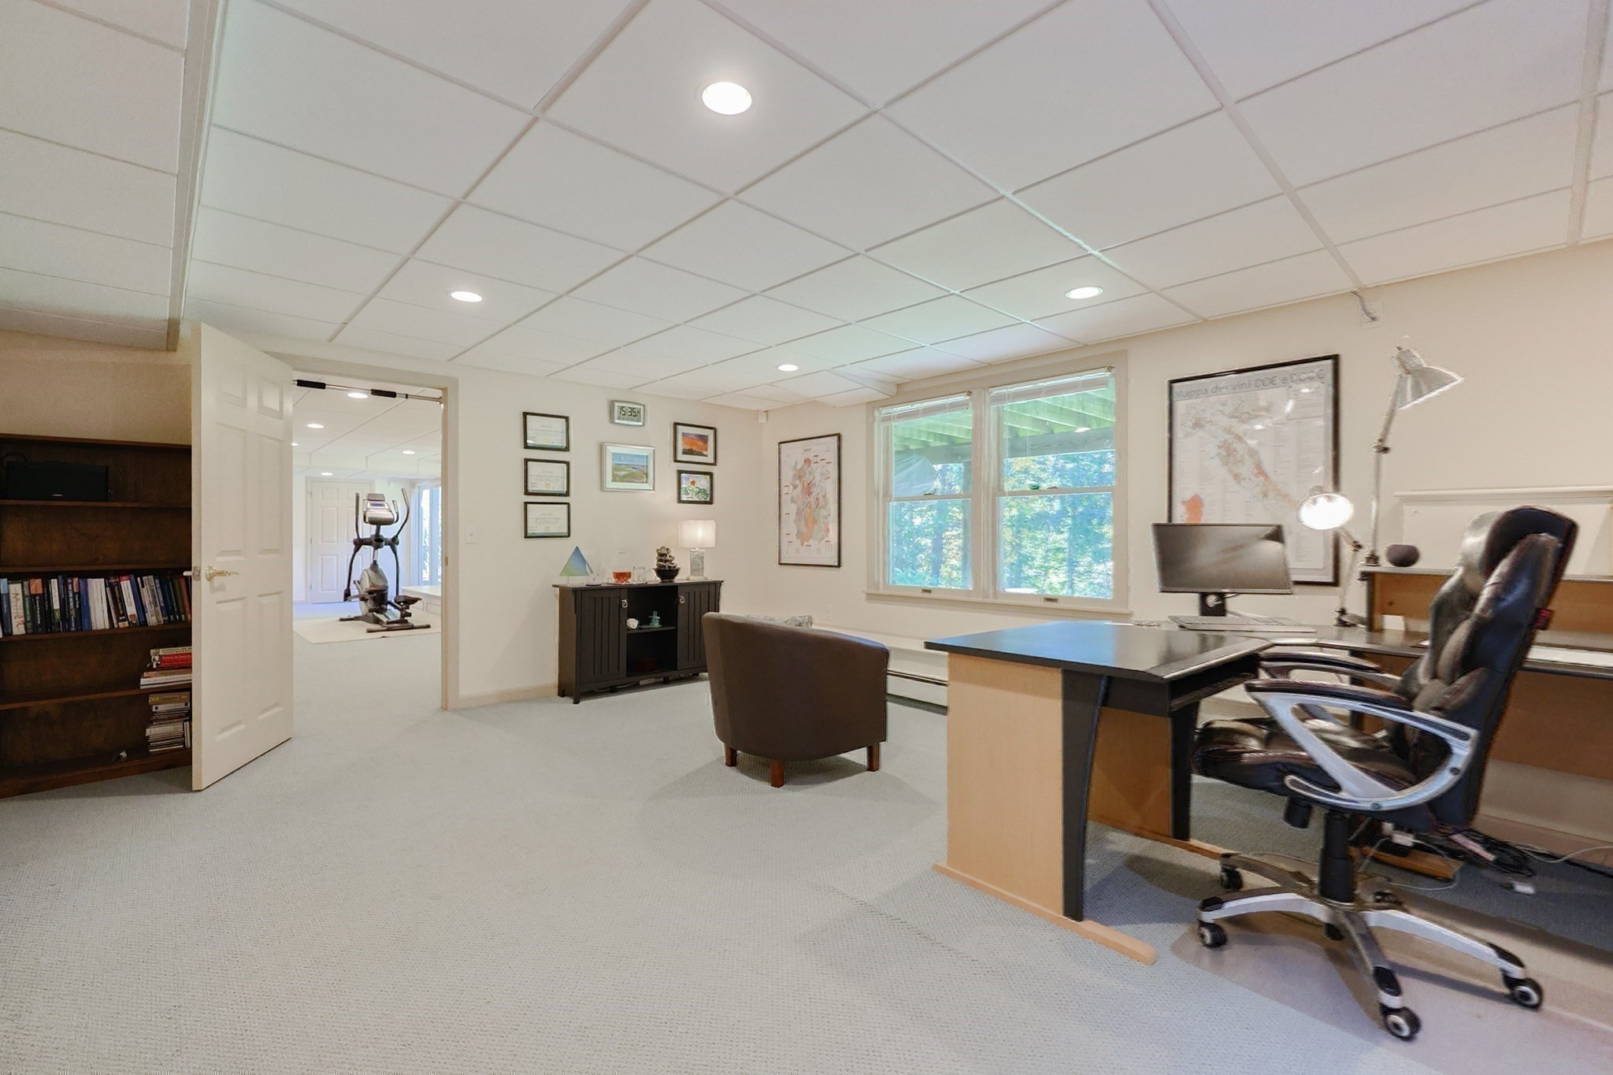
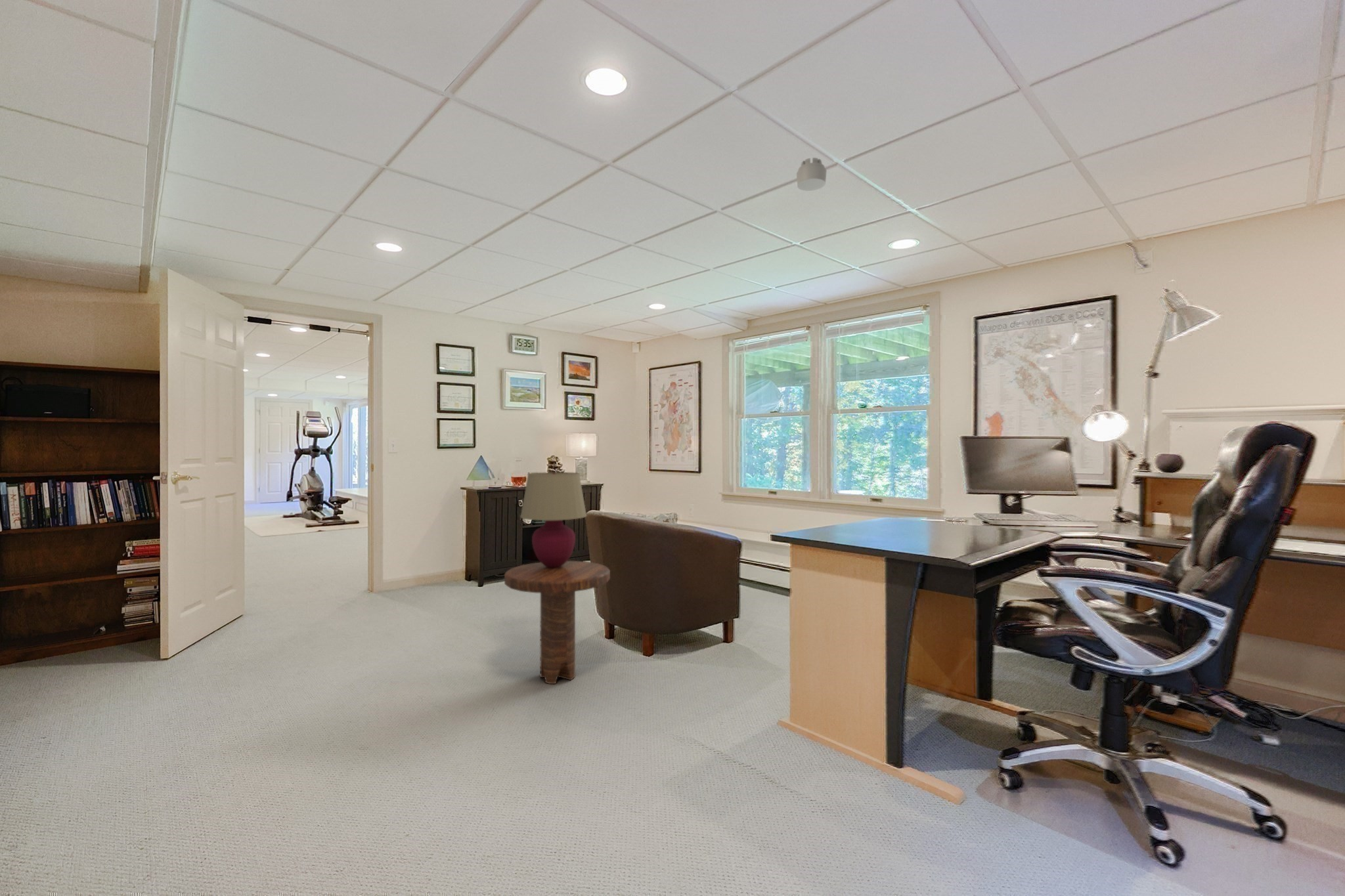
+ table lamp [519,471,588,568]
+ side table [504,561,611,685]
+ smoke detector [796,157,827,192]
